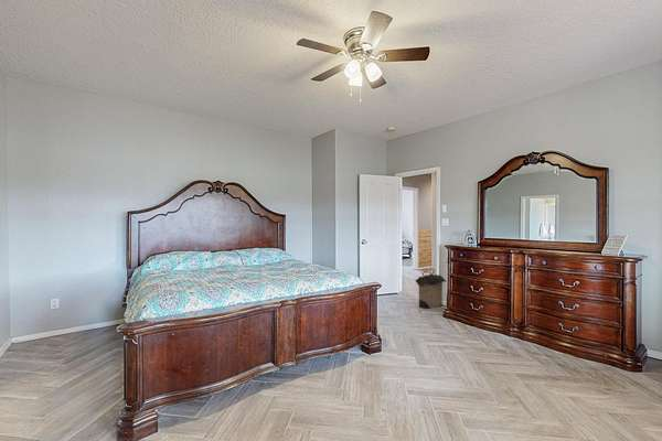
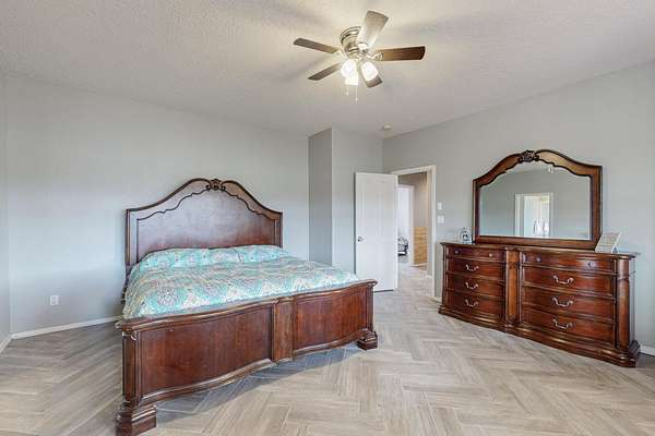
- laundry hamper [414,268,447,310]
